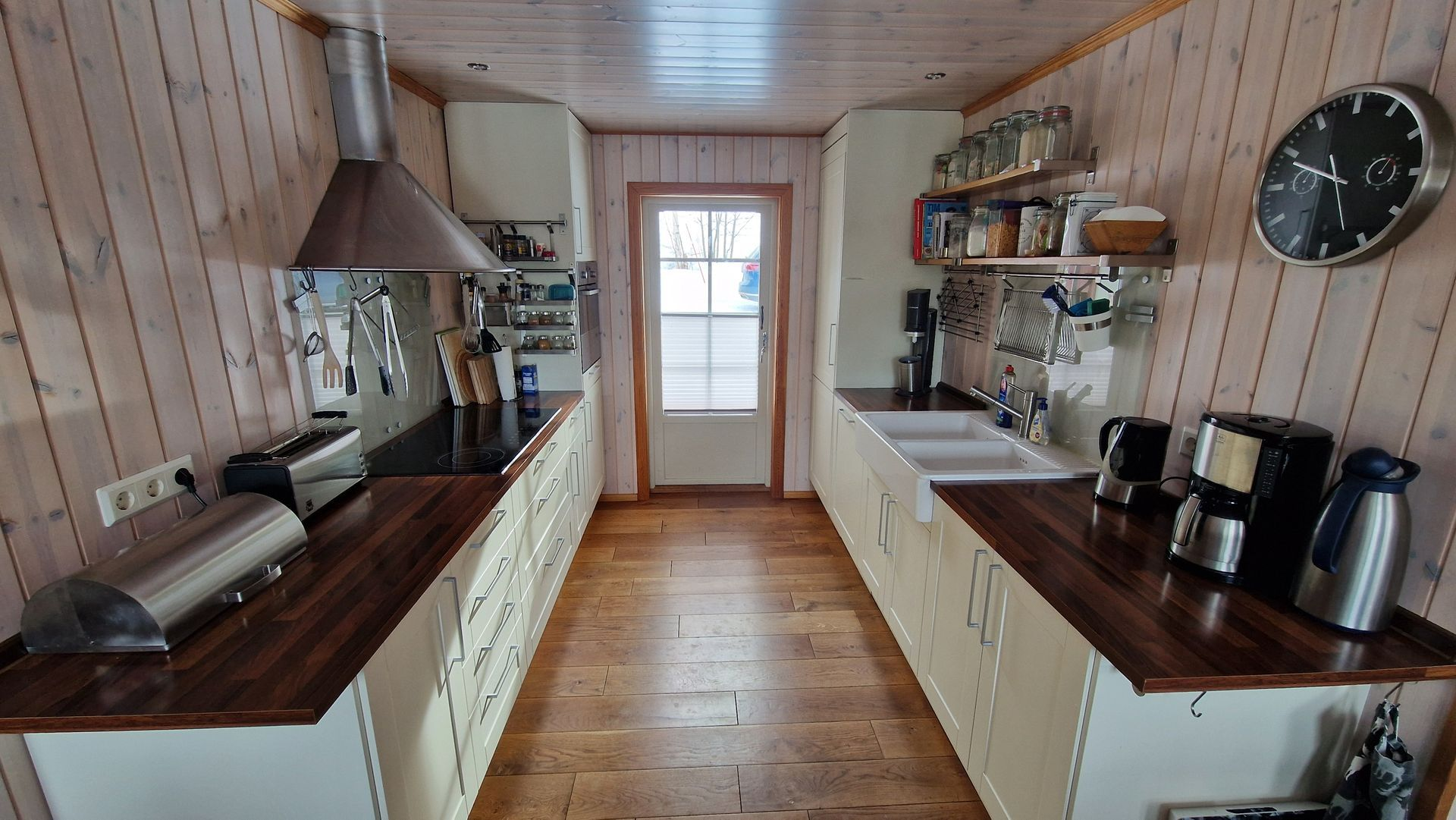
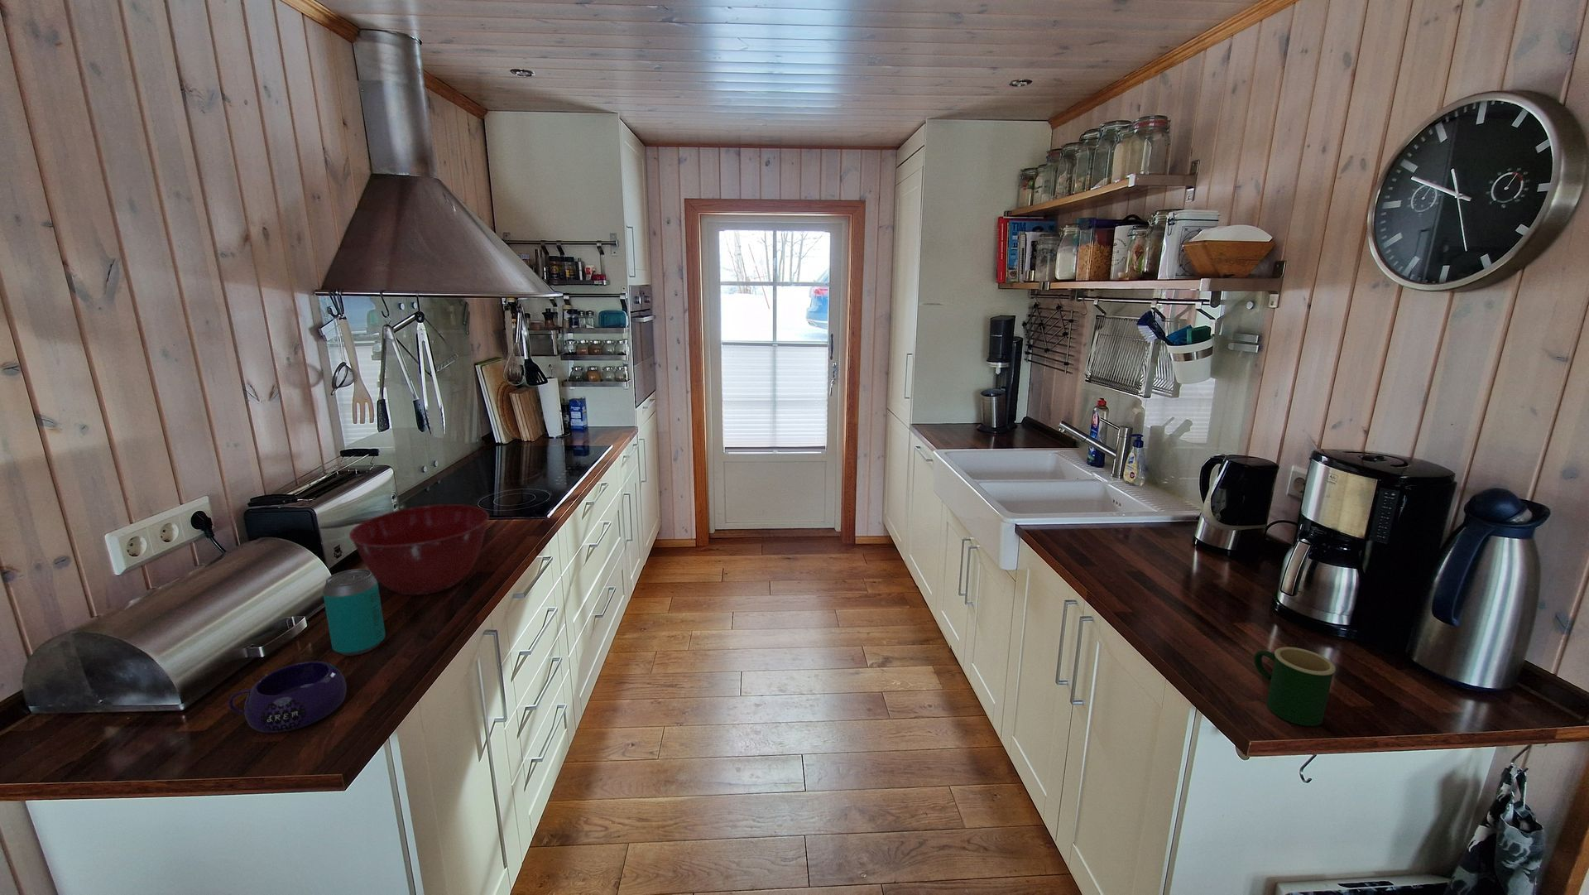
+ bowl [228,660,347,733]
+ beverage can [322,568,386,657]
+ mug [1254,646,1337,727]
+ mixing bowl [348,503,490,596]
